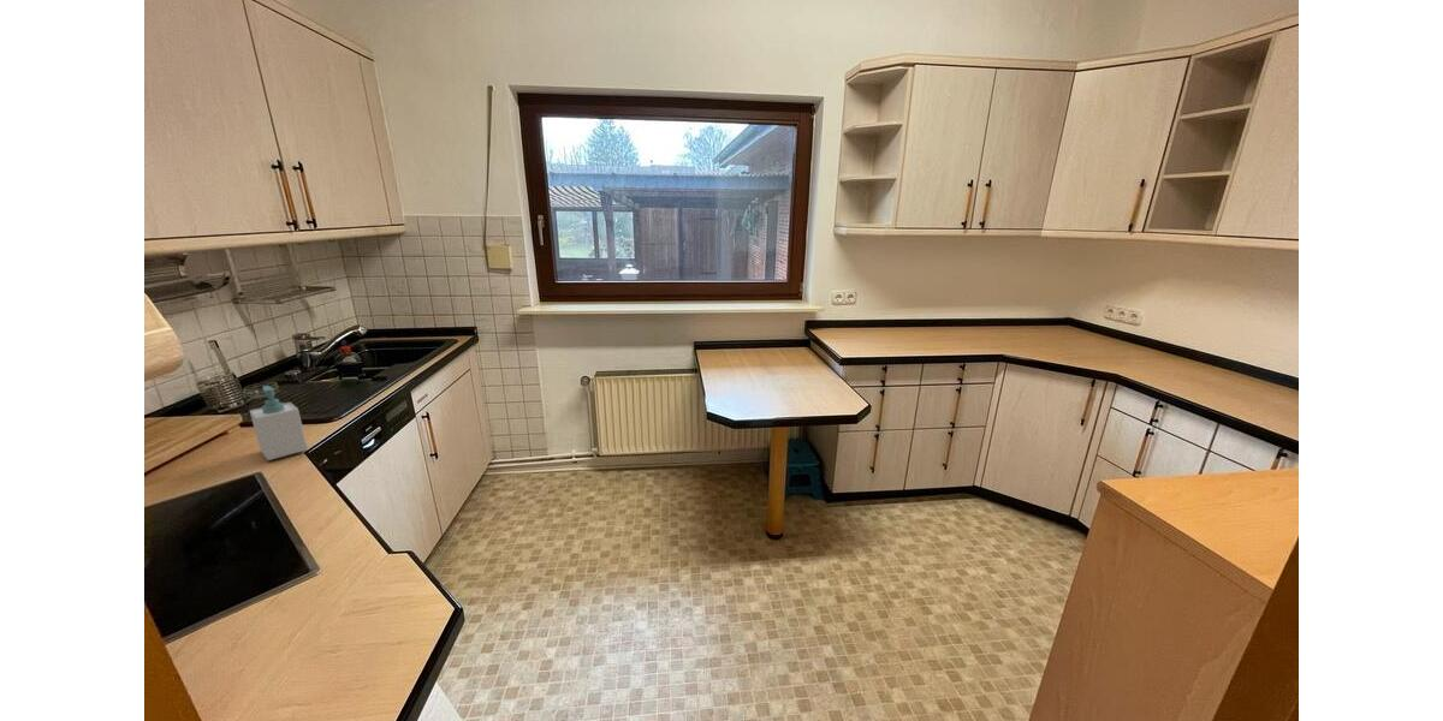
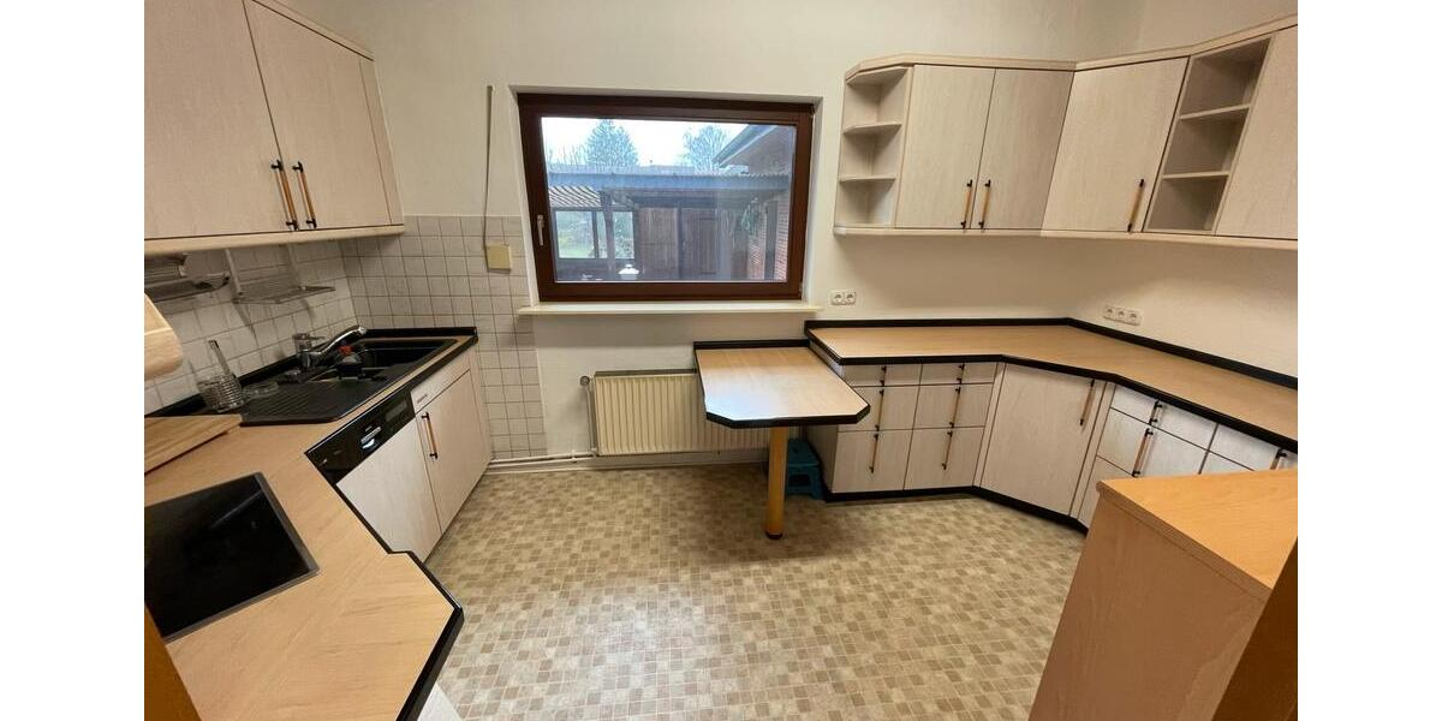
- soap bottle [249,385,309,461]
